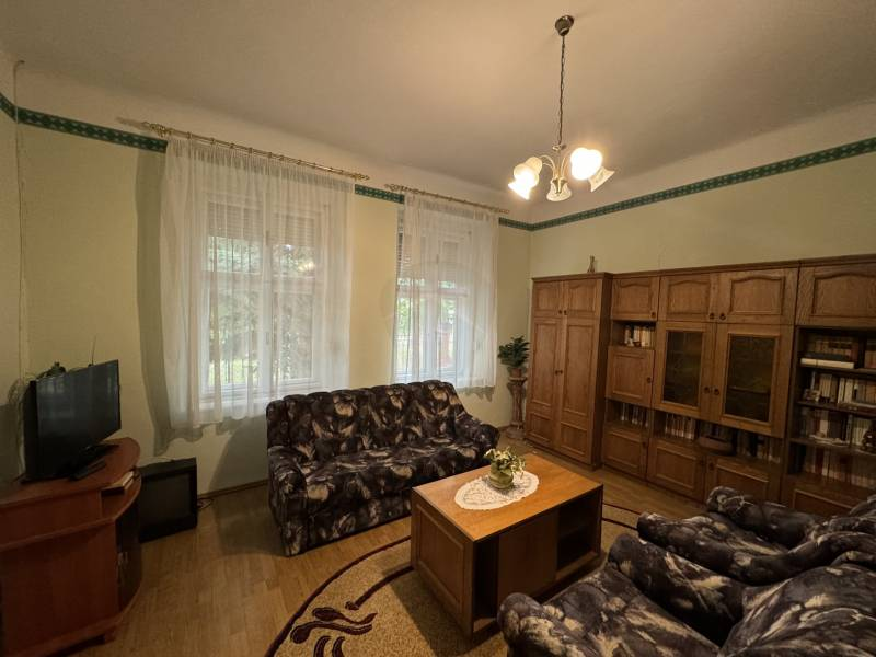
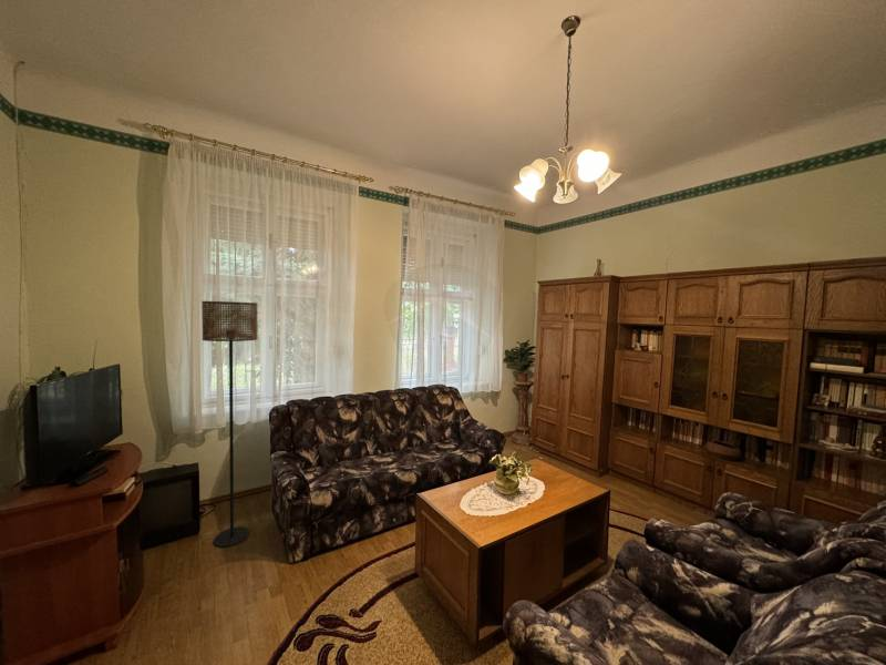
+ floor lamp [200,300,259,549]
